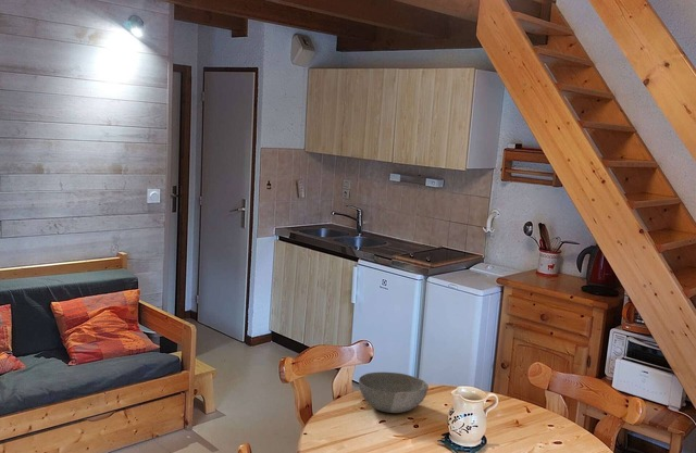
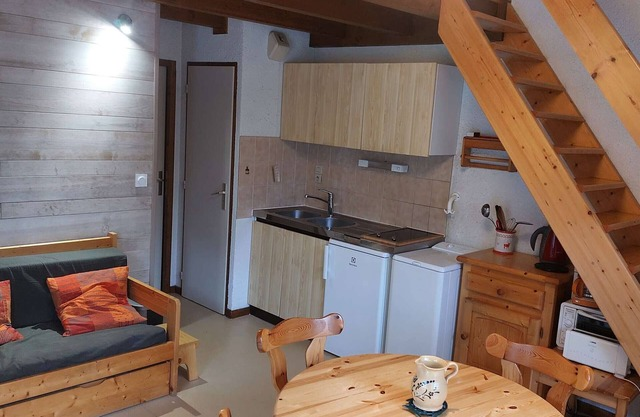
- bowl [358,372,430,414]
